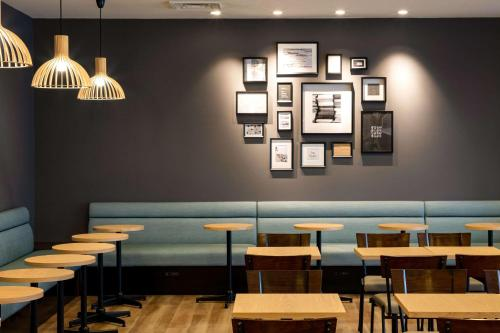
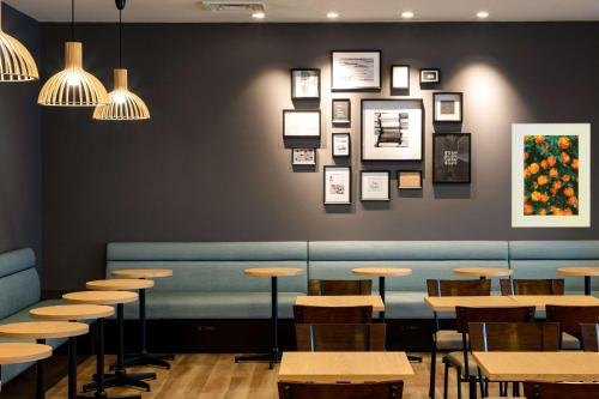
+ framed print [510,122,592,228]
